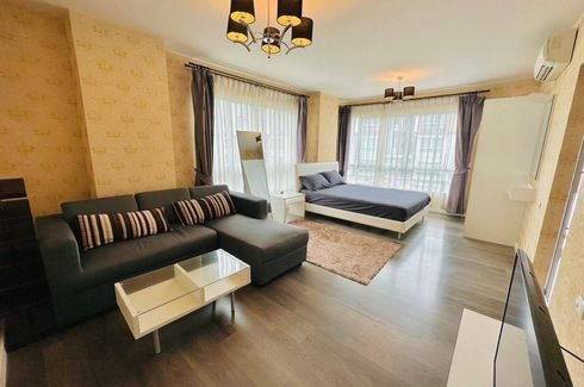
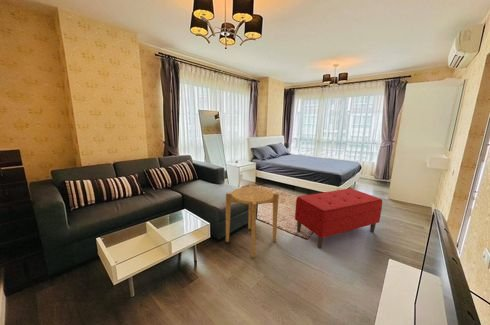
+ side table [225,185,280,259]
+ bench [294,187,383,249]
